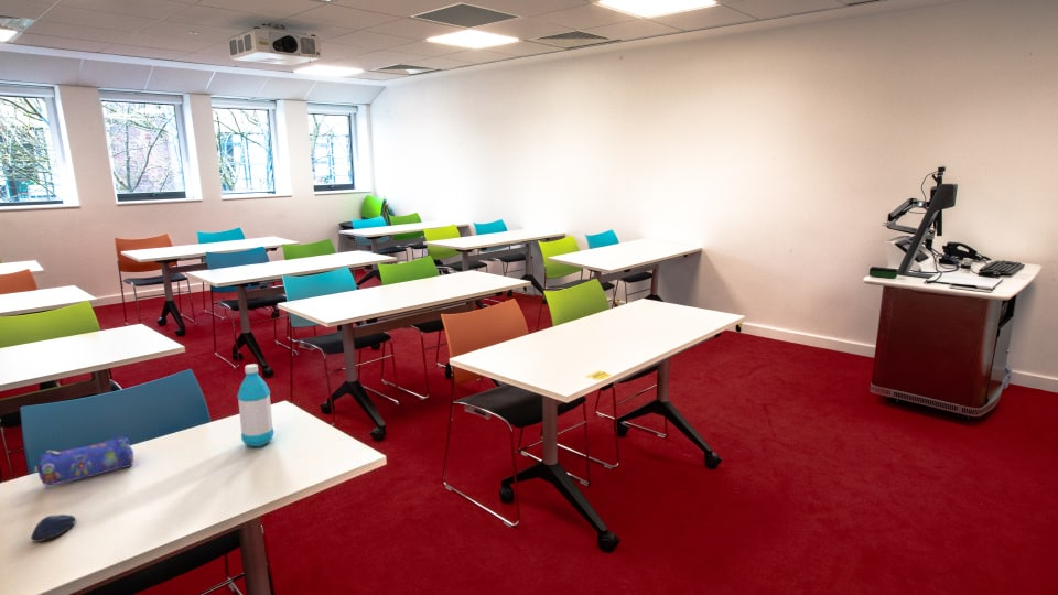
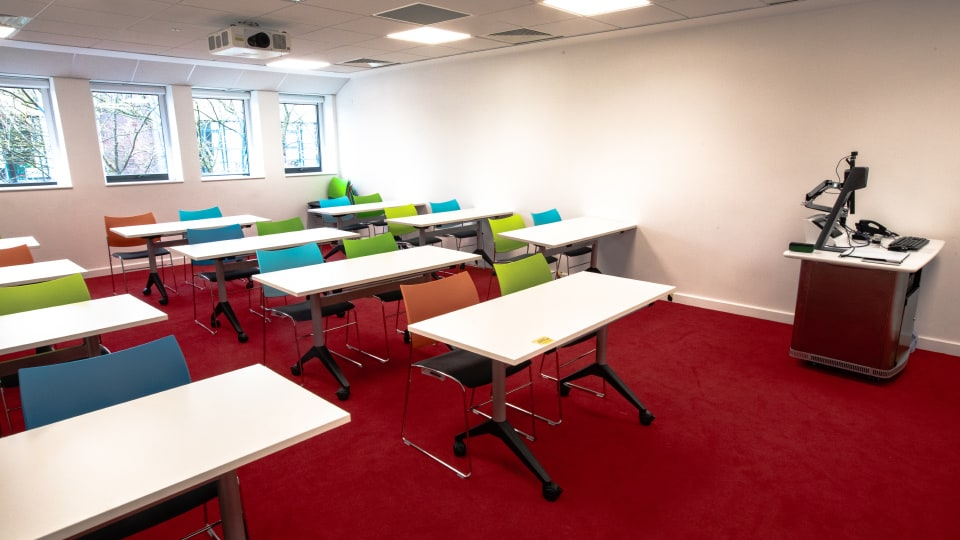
- computer mouse [30,513,76,543]
- water bottle [236,363,274,447]
- pencil case [33,435,134,486]
